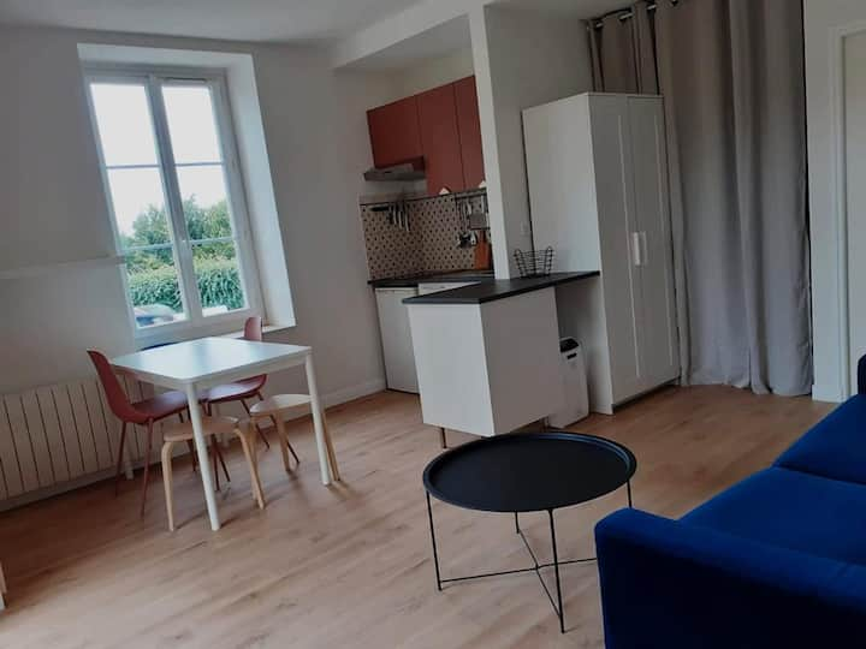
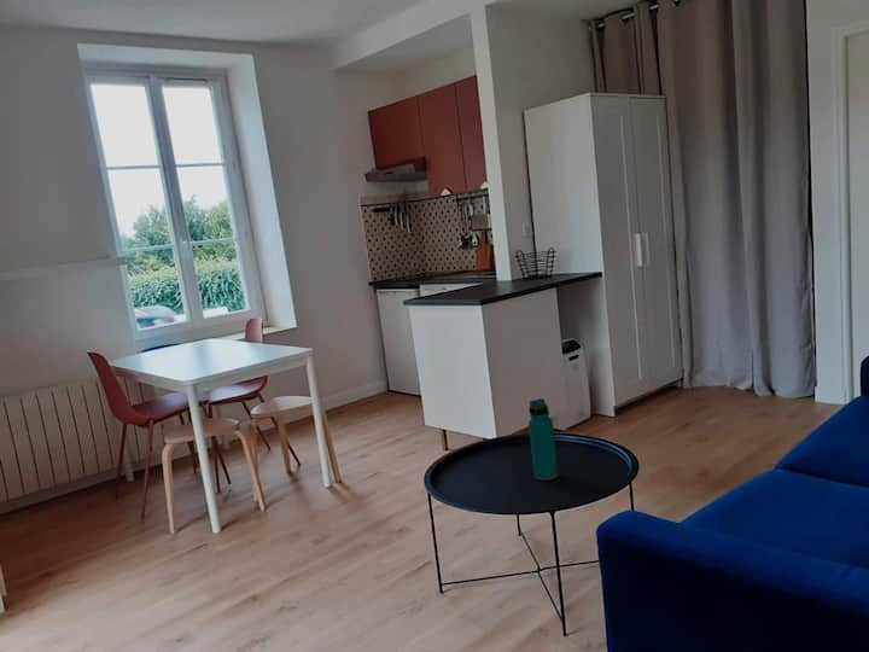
+ water bottle [527,397,559,482]
